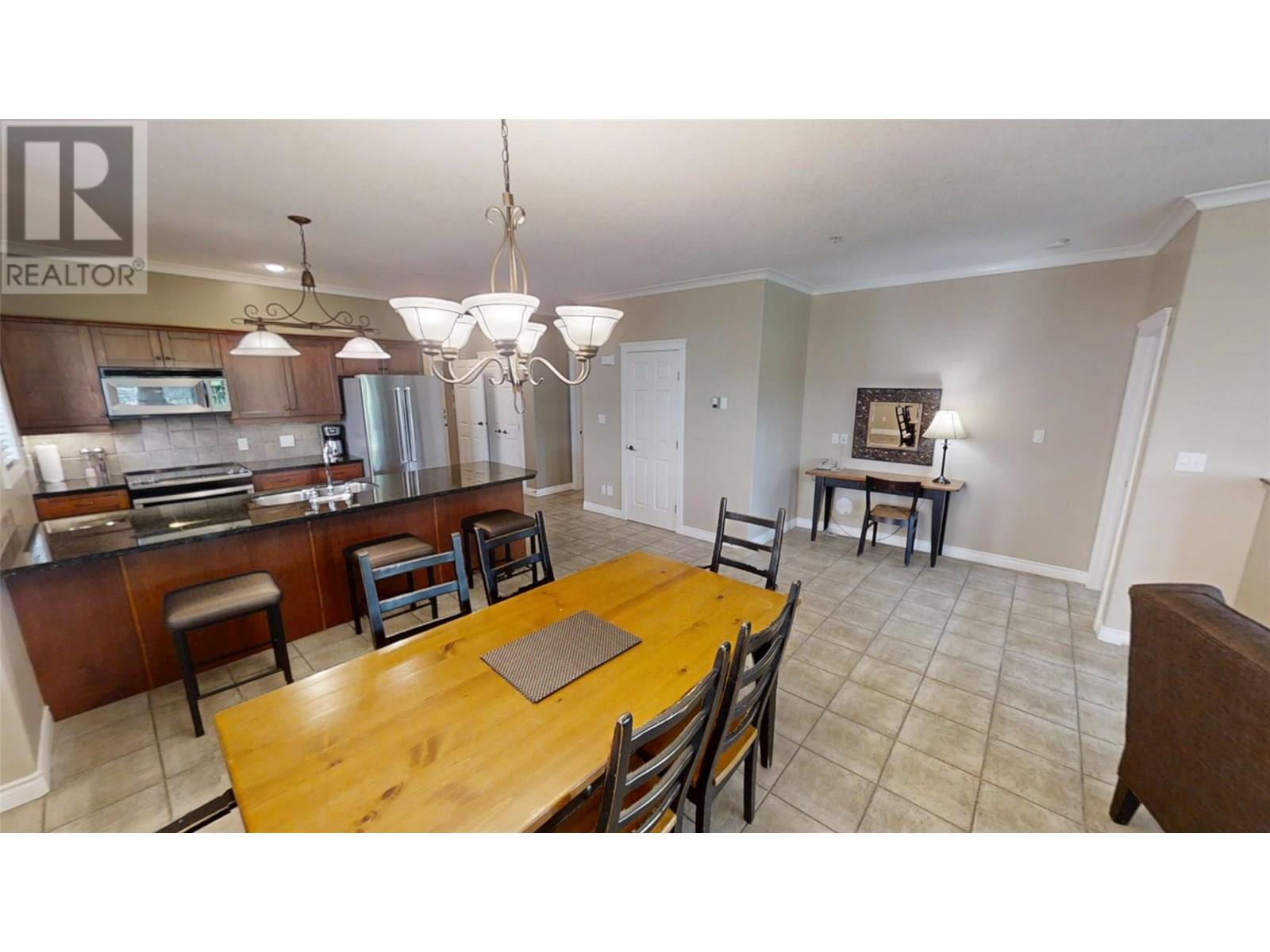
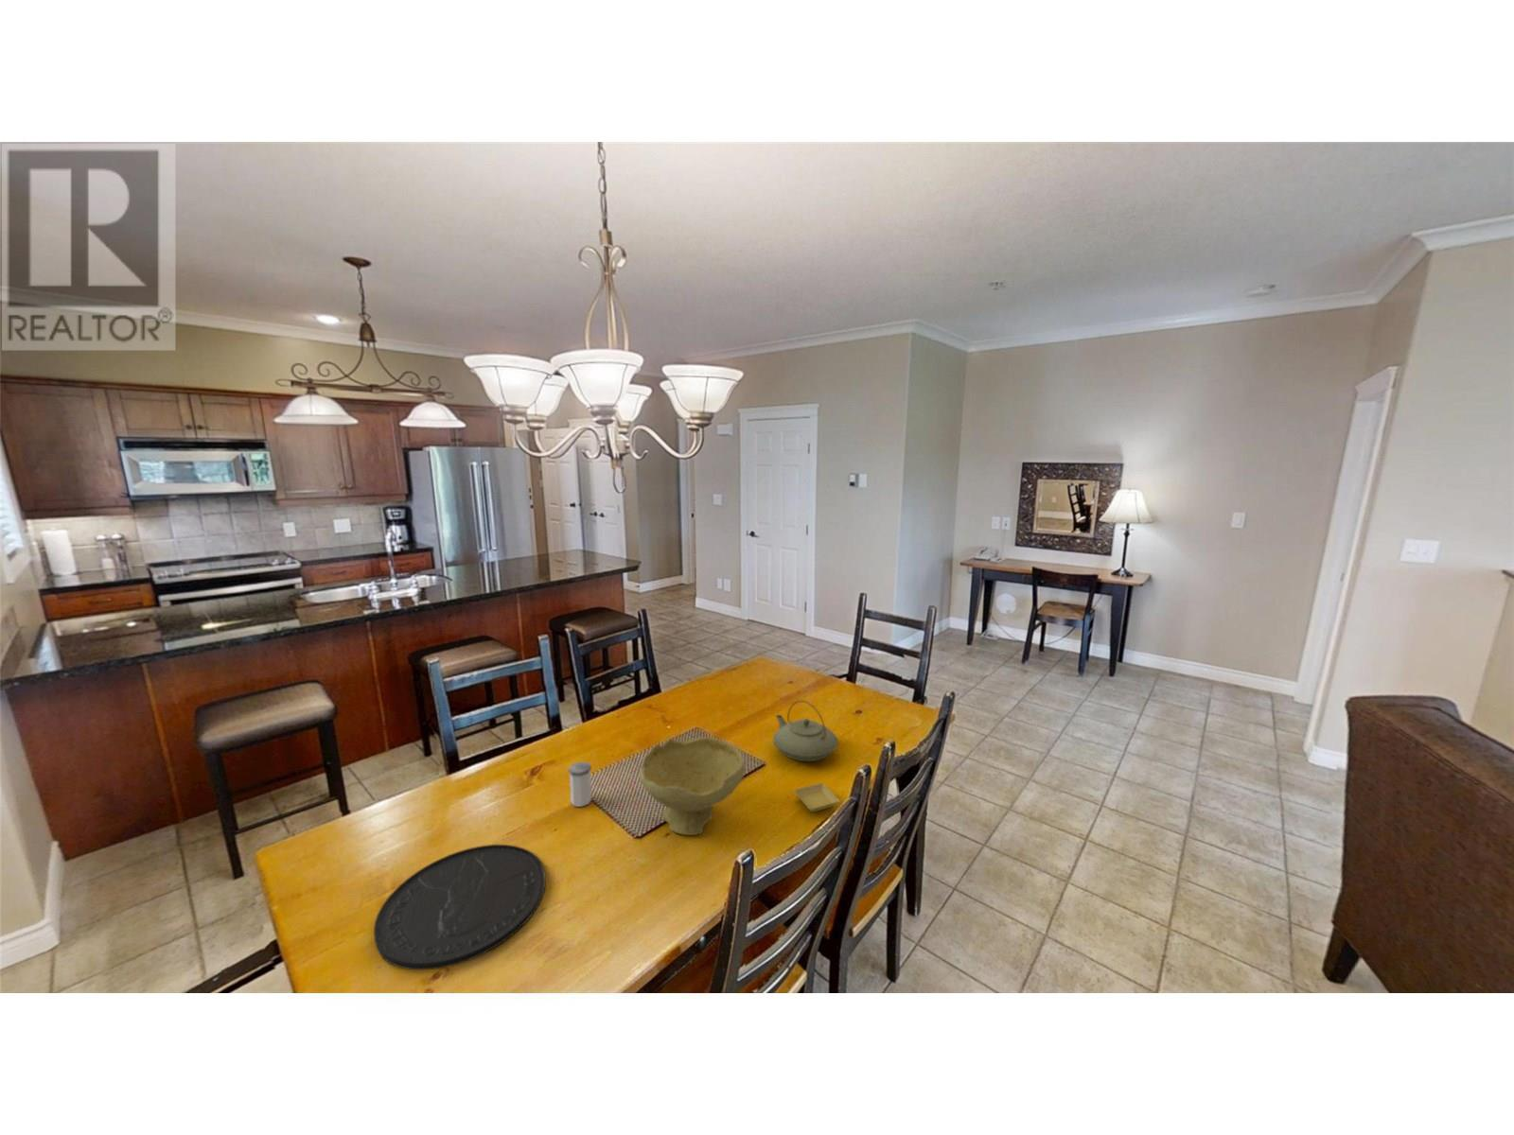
+ teapot [772,700,839,762]
+ bowl [638,736,745,836]
+ plate [373,844,547,972]
+ salt shaker [567,761,592,808]
+ saucer [793,782,842,813]
